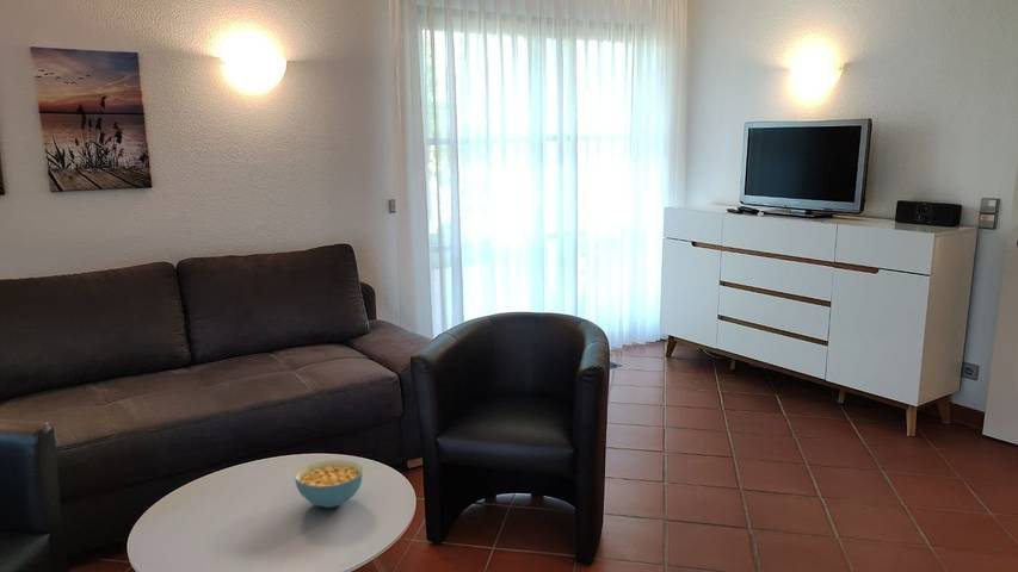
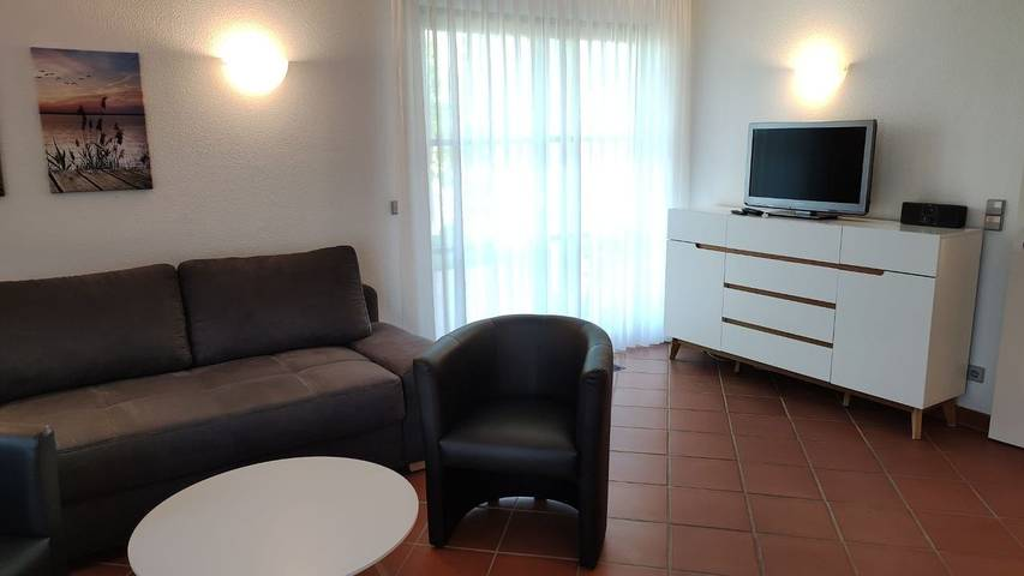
- cereal bowl [294,459,364,509]
